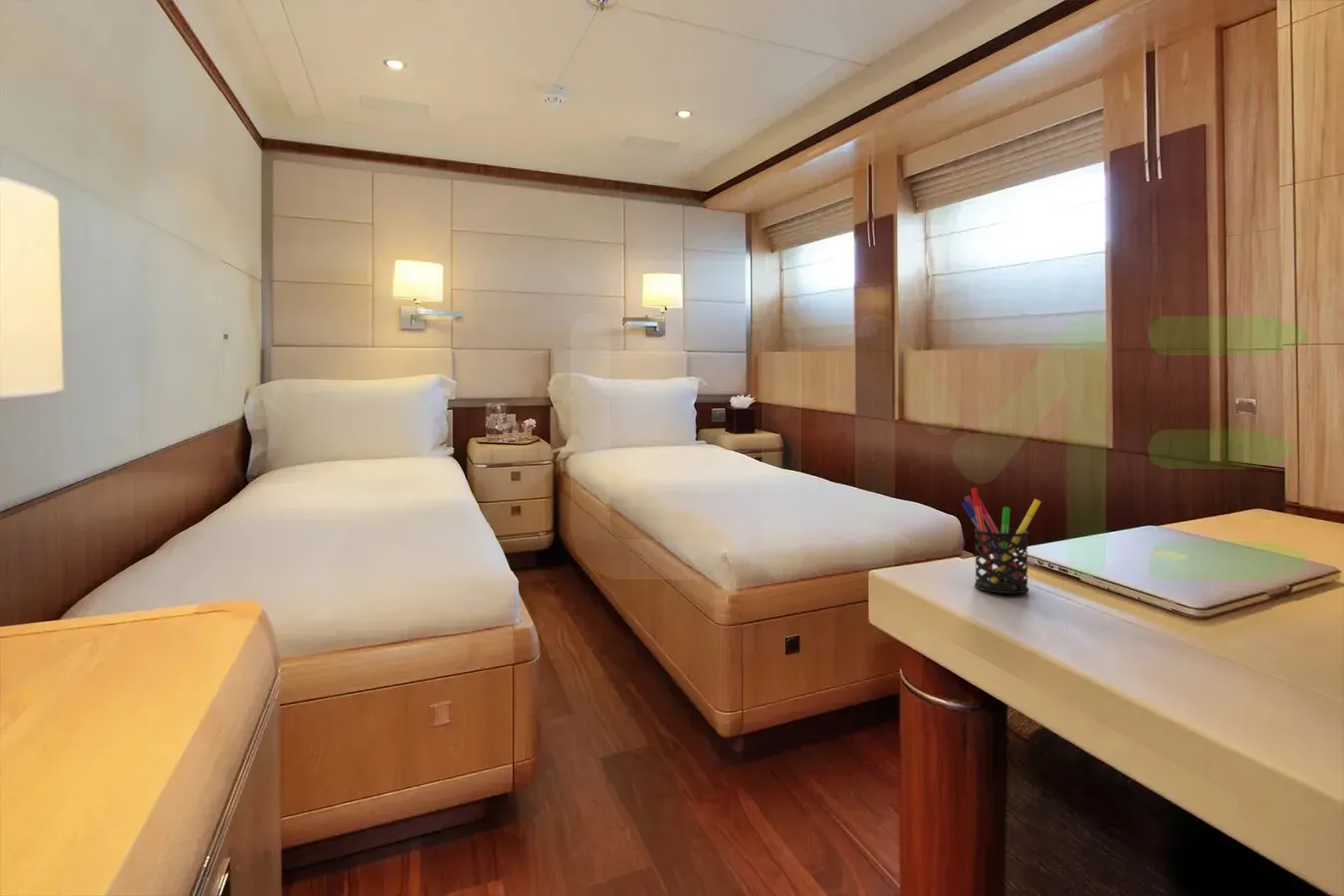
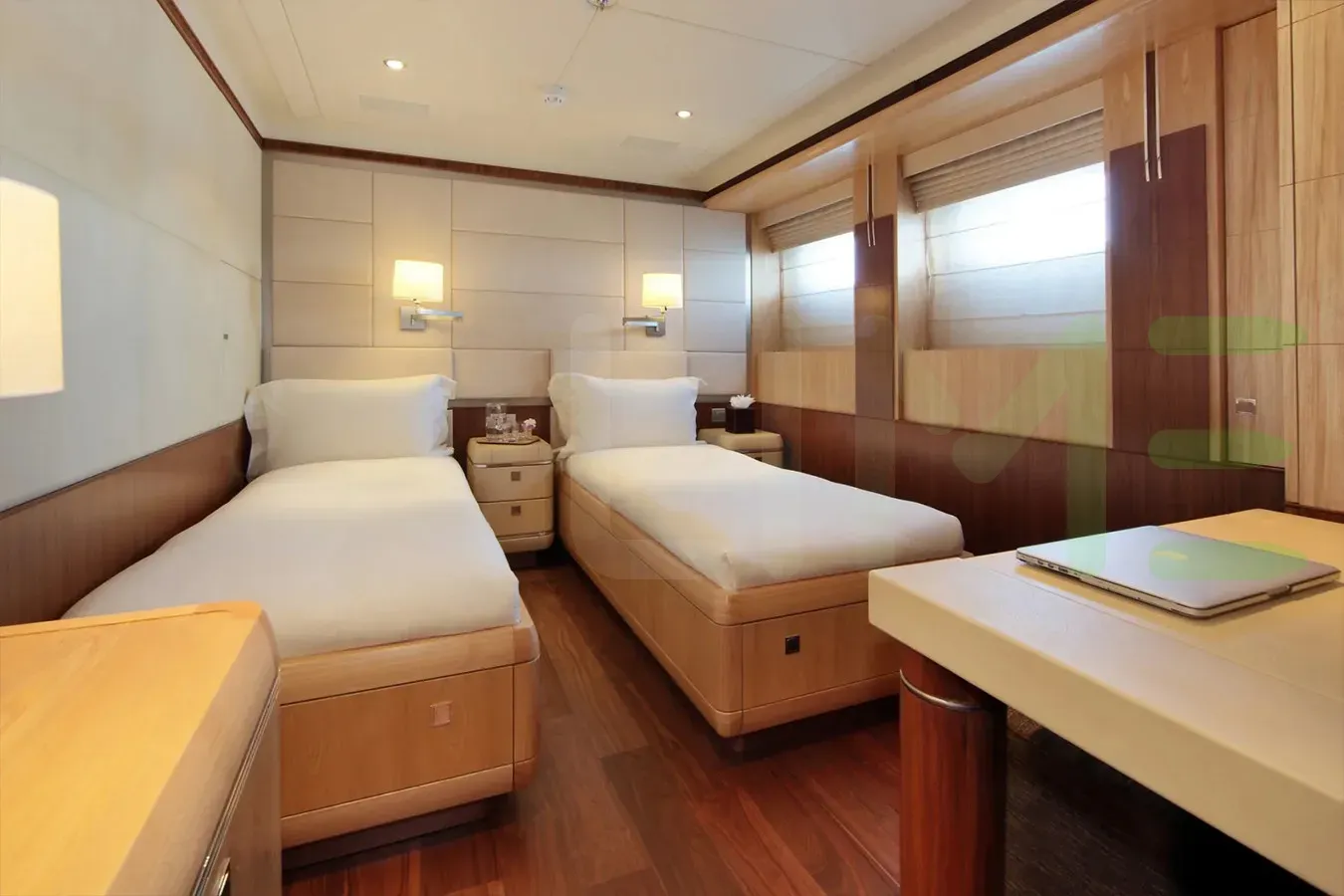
- pen holder [961,487,1042,594]
